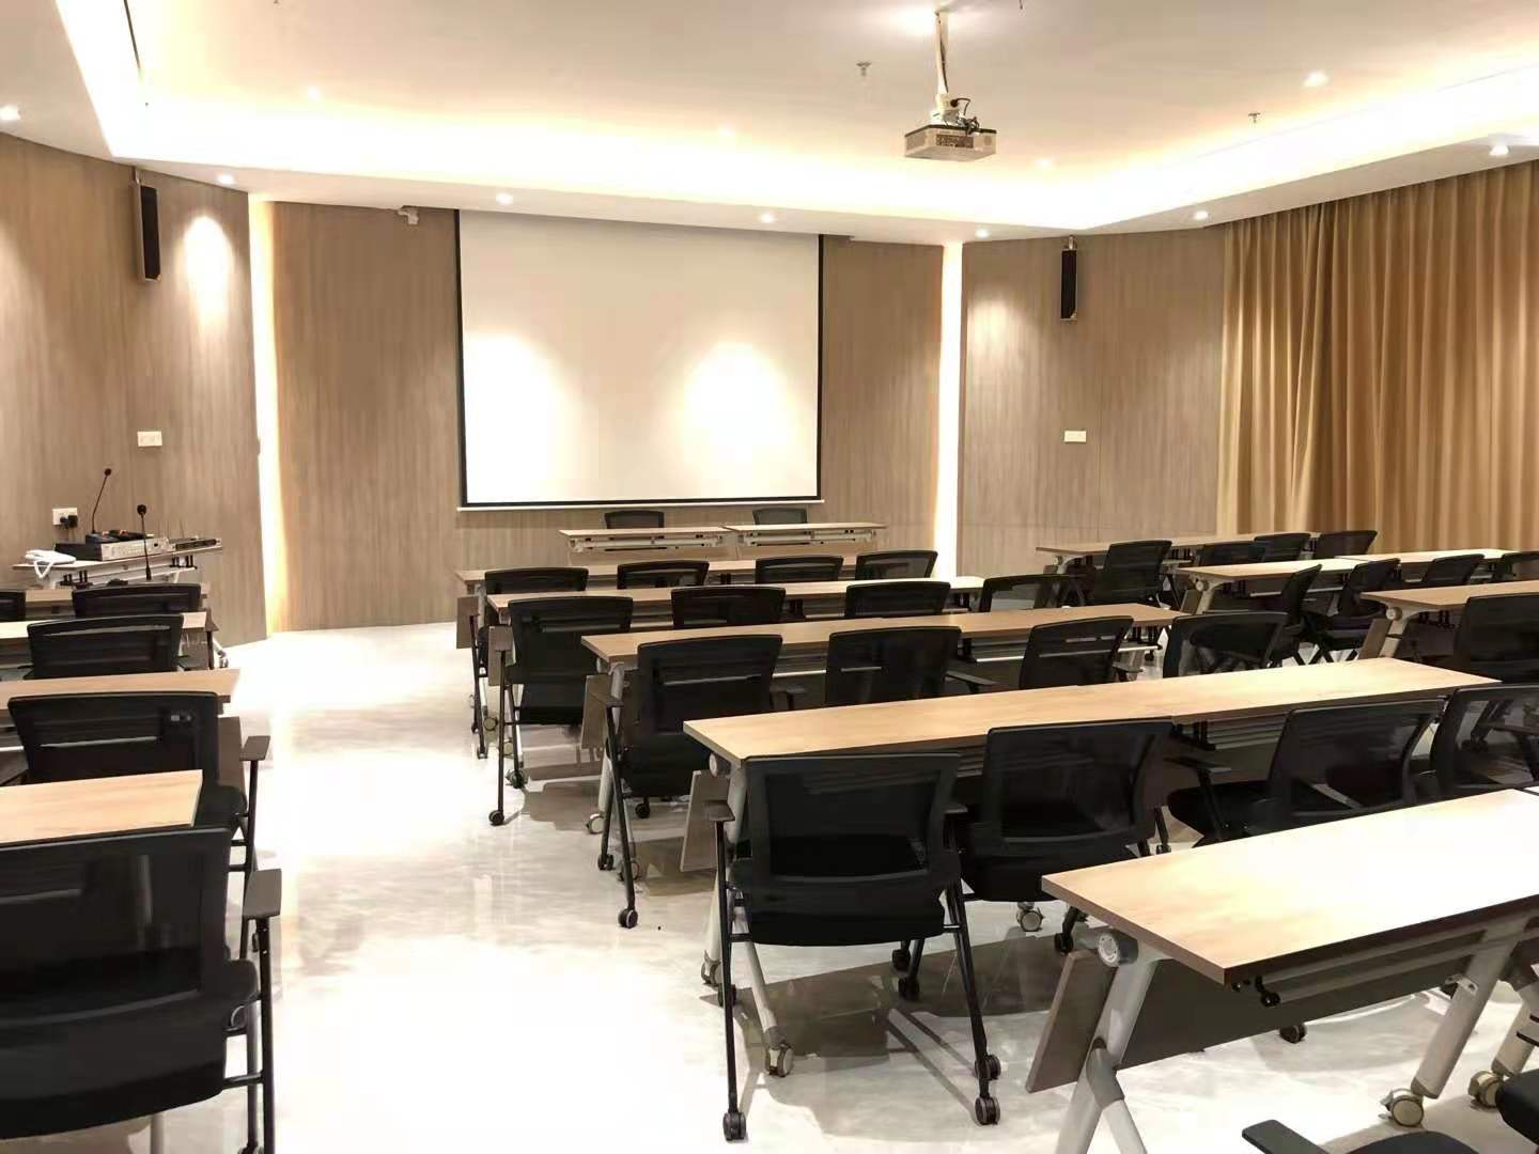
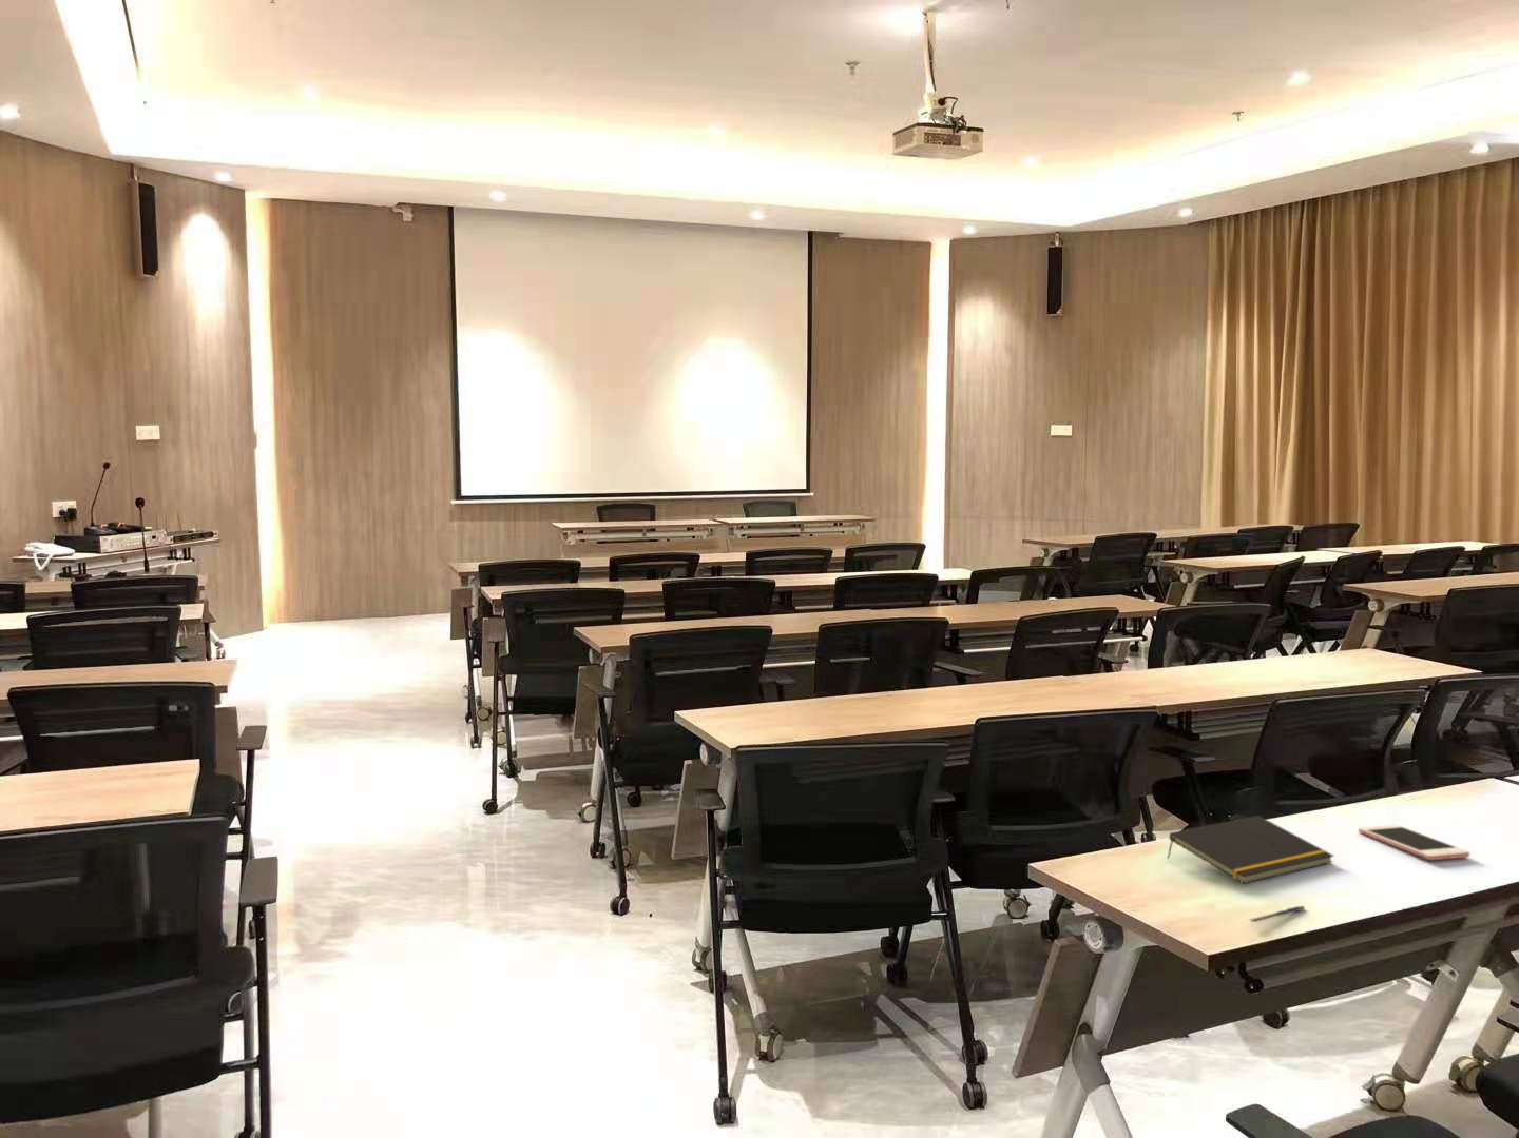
+ notepad [1166,814,1335,885]
+ cell phone [1358,824,1470,861]
+ pen [1247,904,1308,924]
